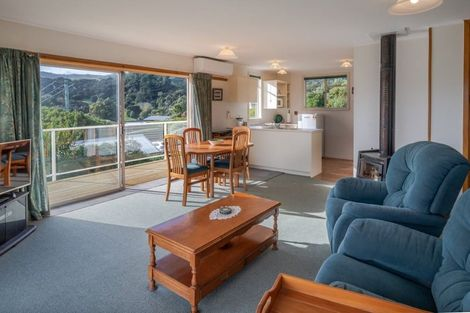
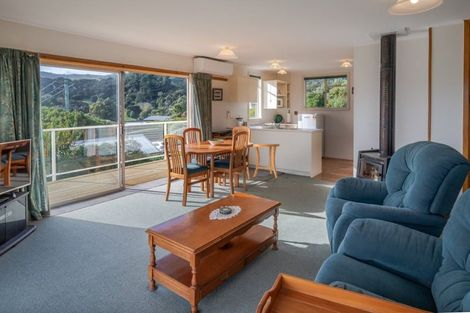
+ side table [252,143,281,179]
